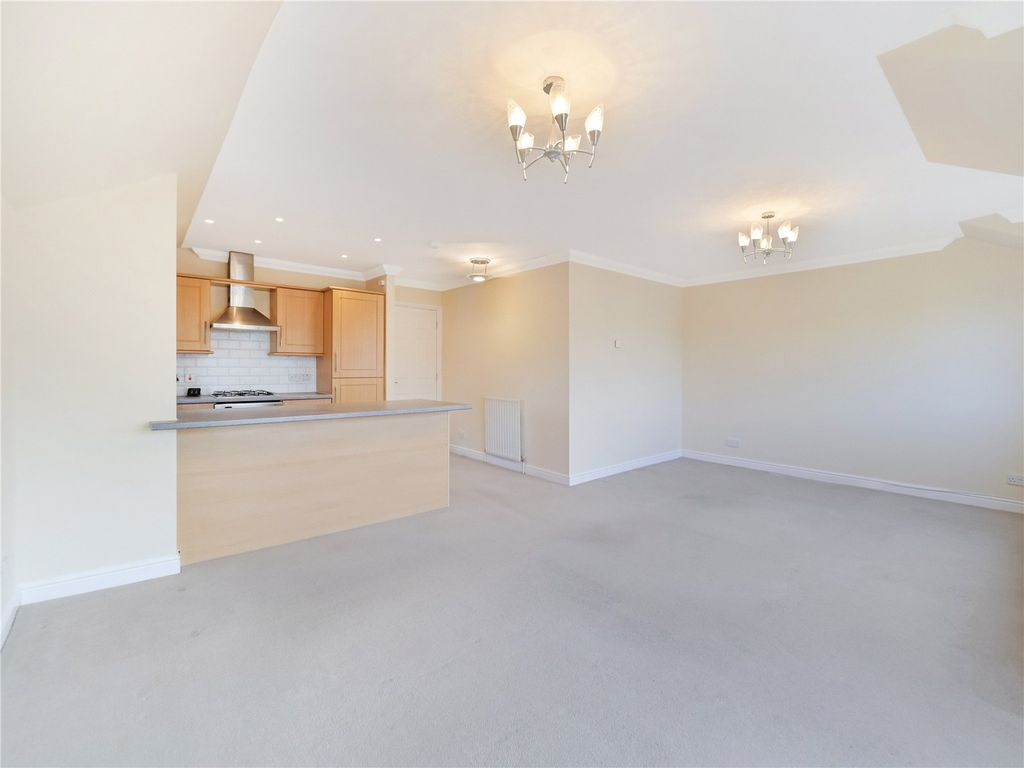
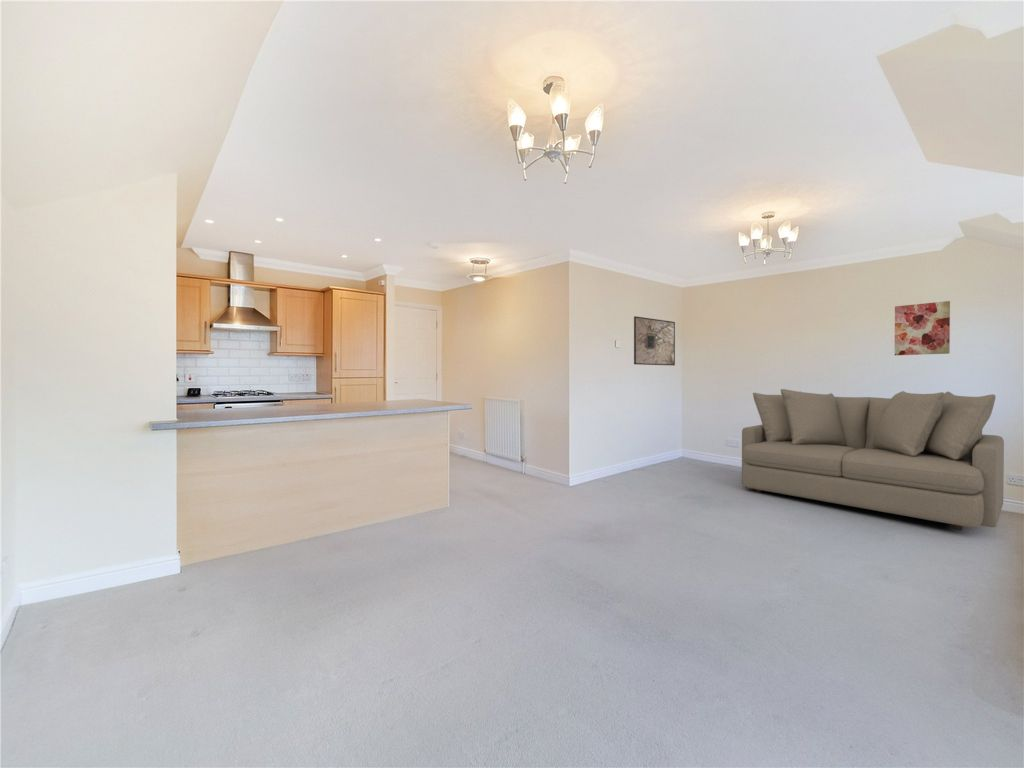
+ wall art [894,300,951,356]
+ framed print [633,315,676,367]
+ sofa [741,388,1005,531]
